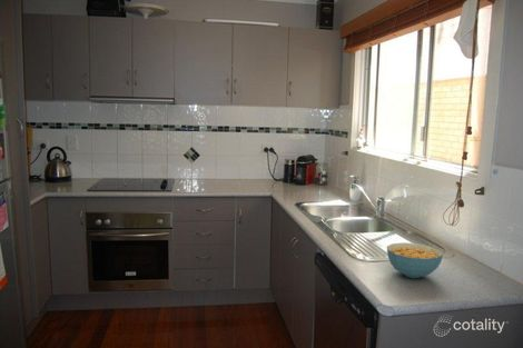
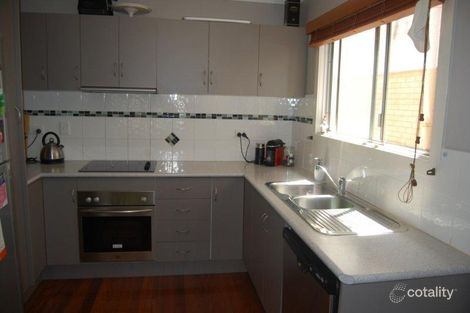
- cereal bowl [386,241,444,279]
